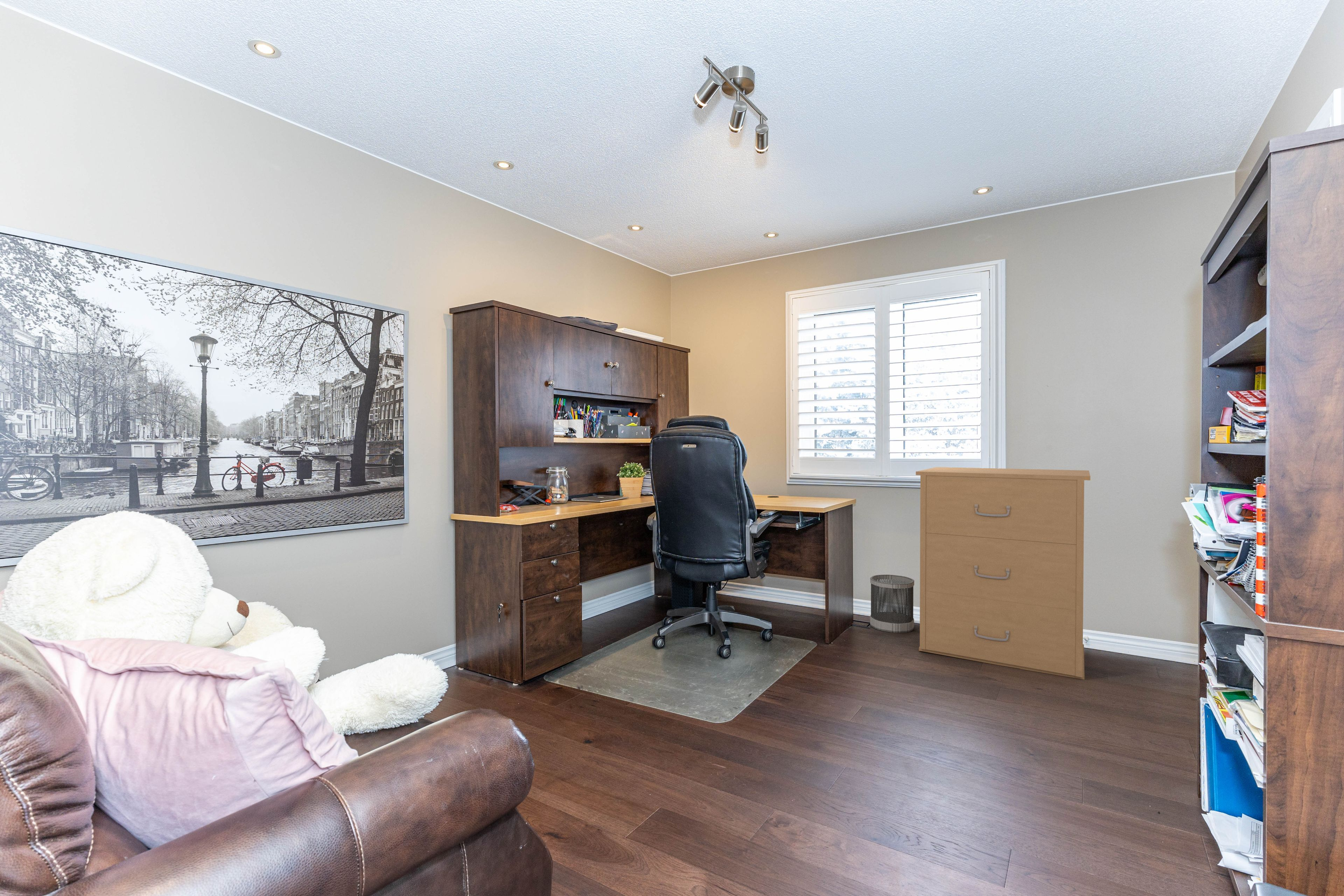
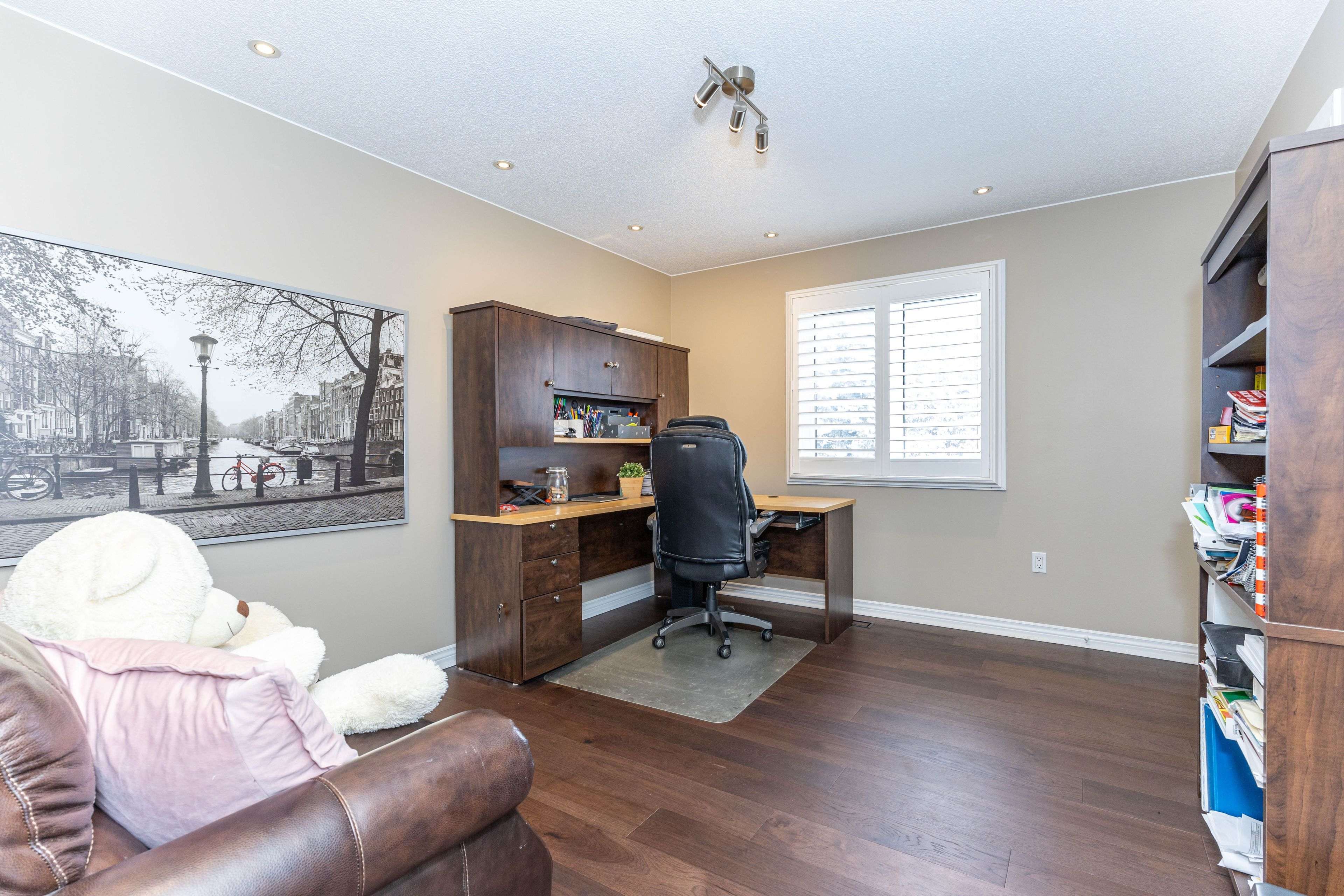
- wastebasket [870,574,915,633]
- filing cabinet [916,467,1091,680]
